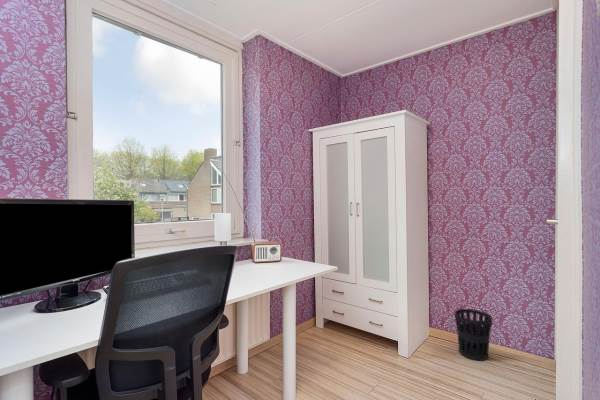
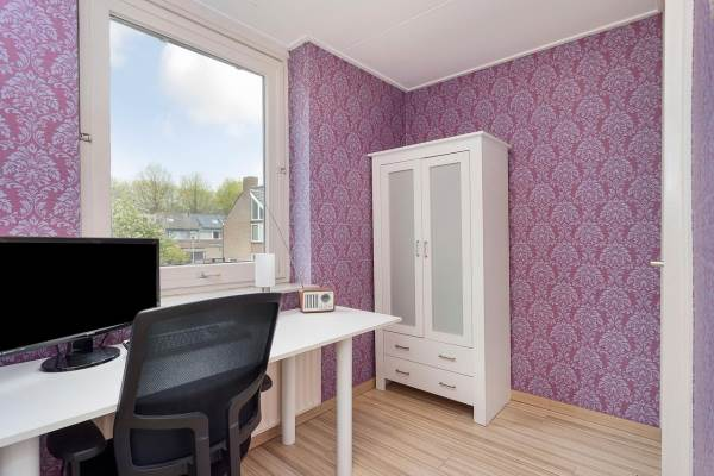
- wastebasket [454,308,493,362]
